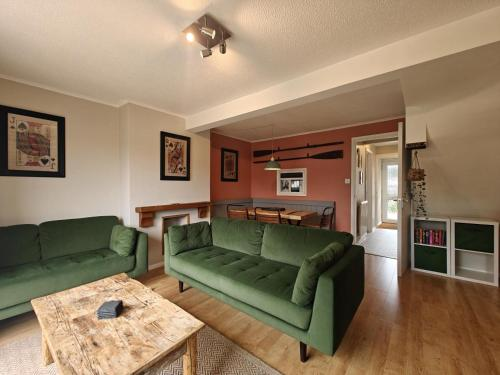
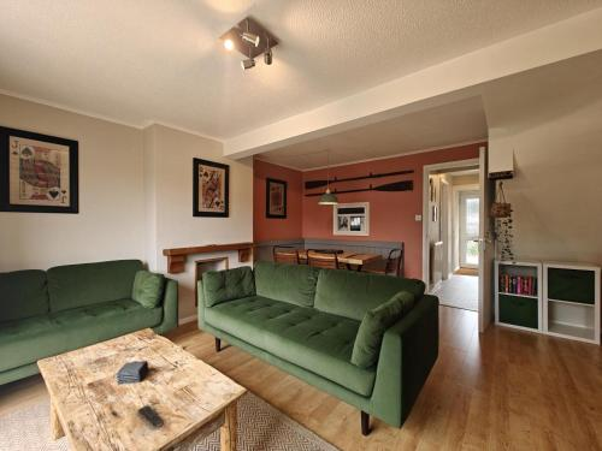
+ remote control [137,404,164,428]
